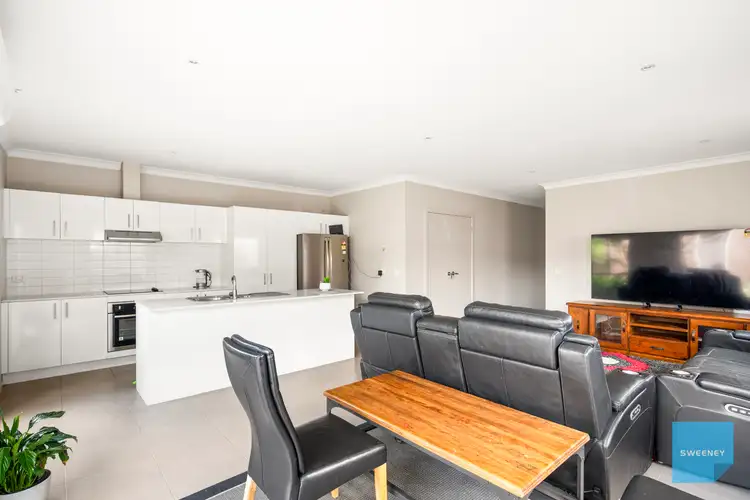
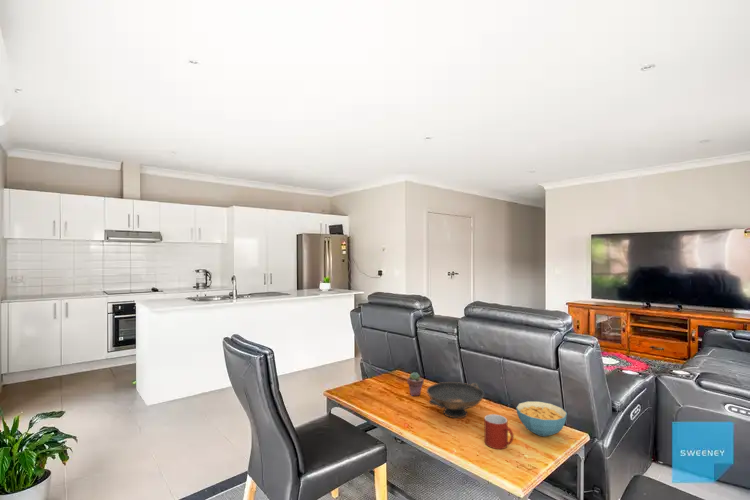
+ cereal bowl [515,400,568,437]
+ potted succulent [406,371,425,397]
+ decorative bowl [426,381,485,419]
+ mug [483,413,515,450]
